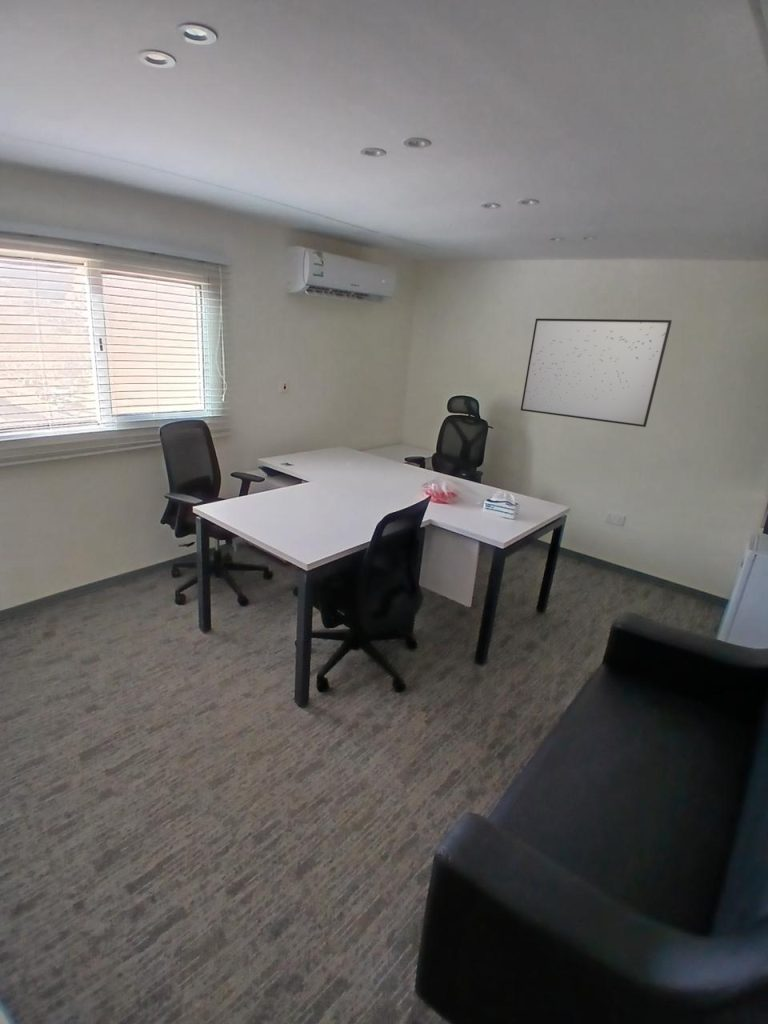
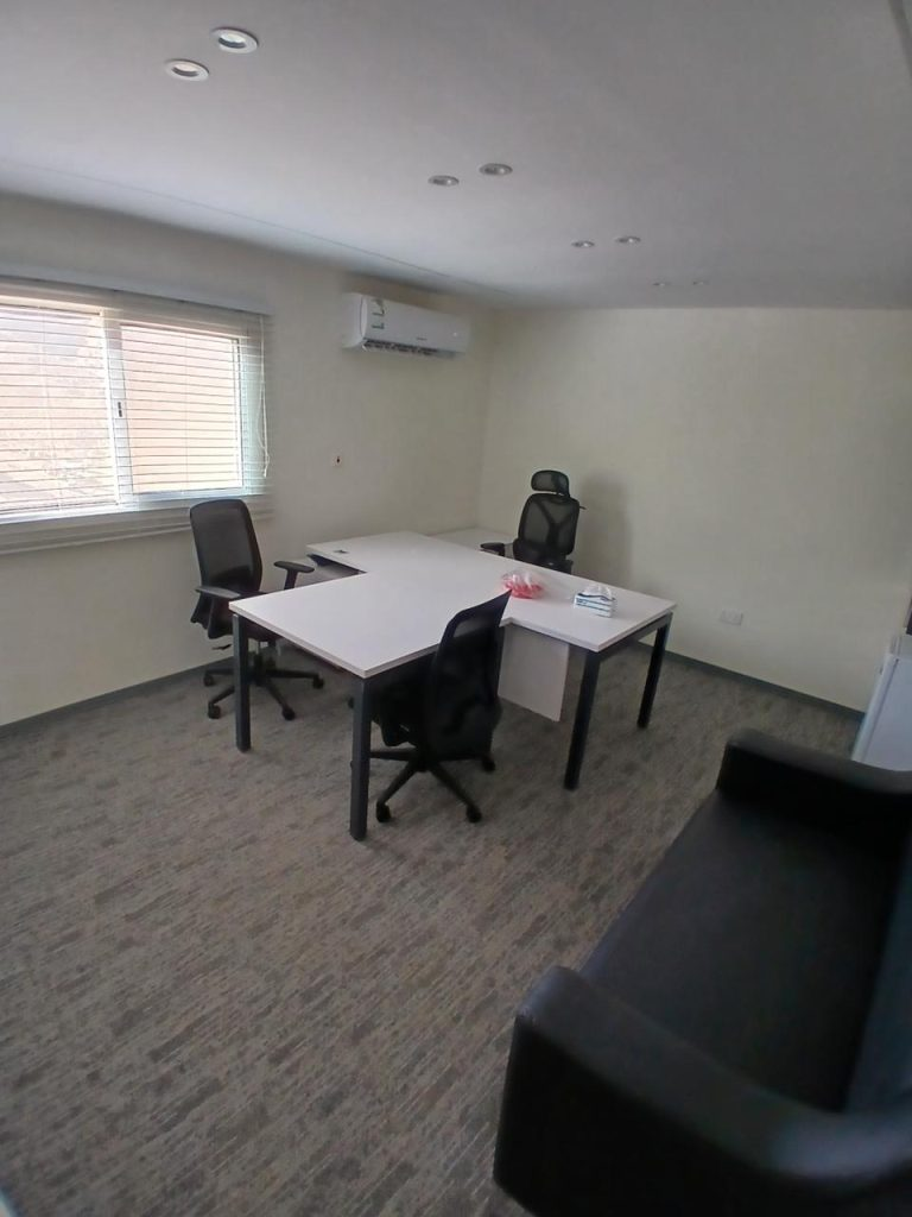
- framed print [520,318,673,428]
